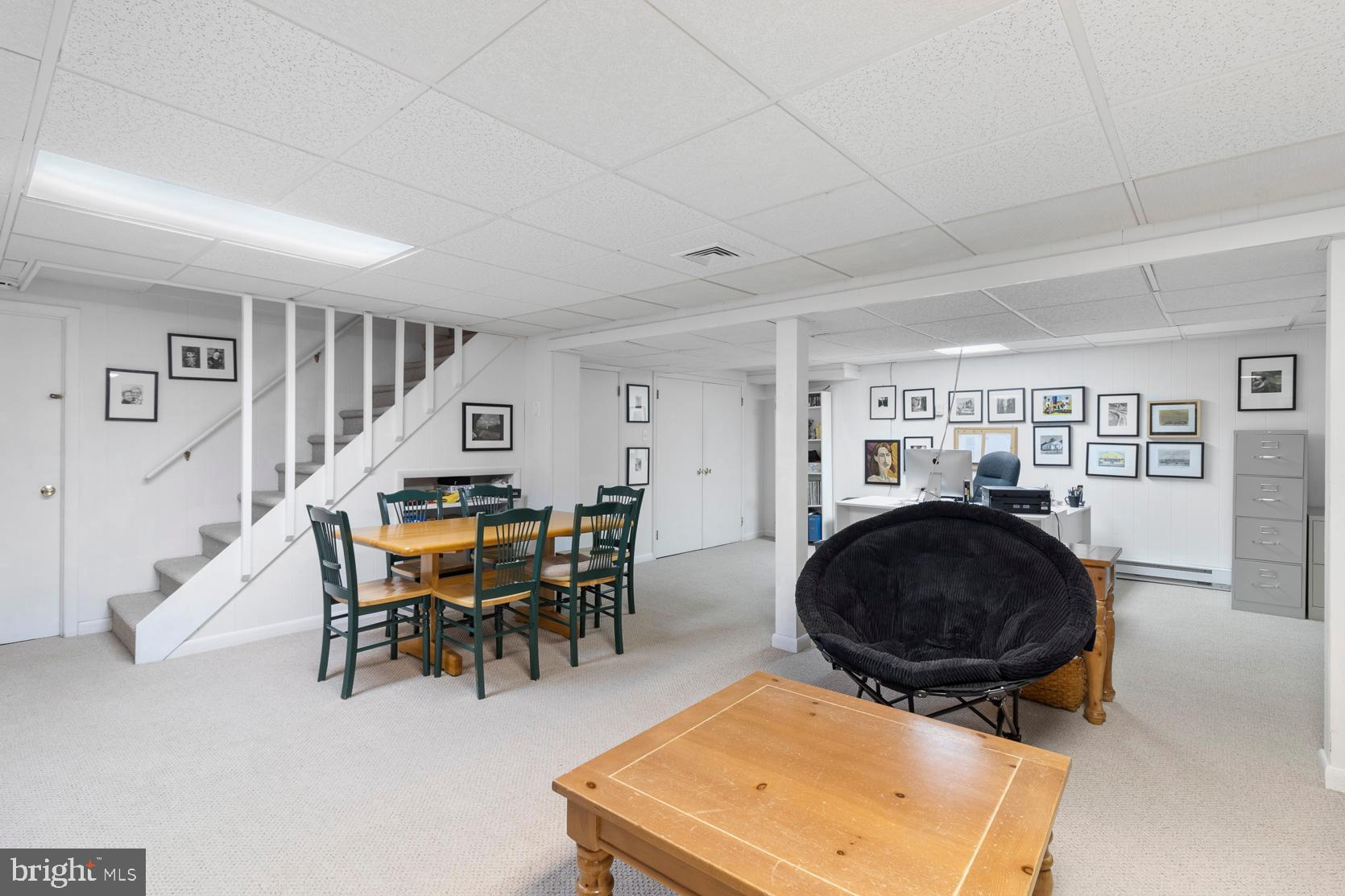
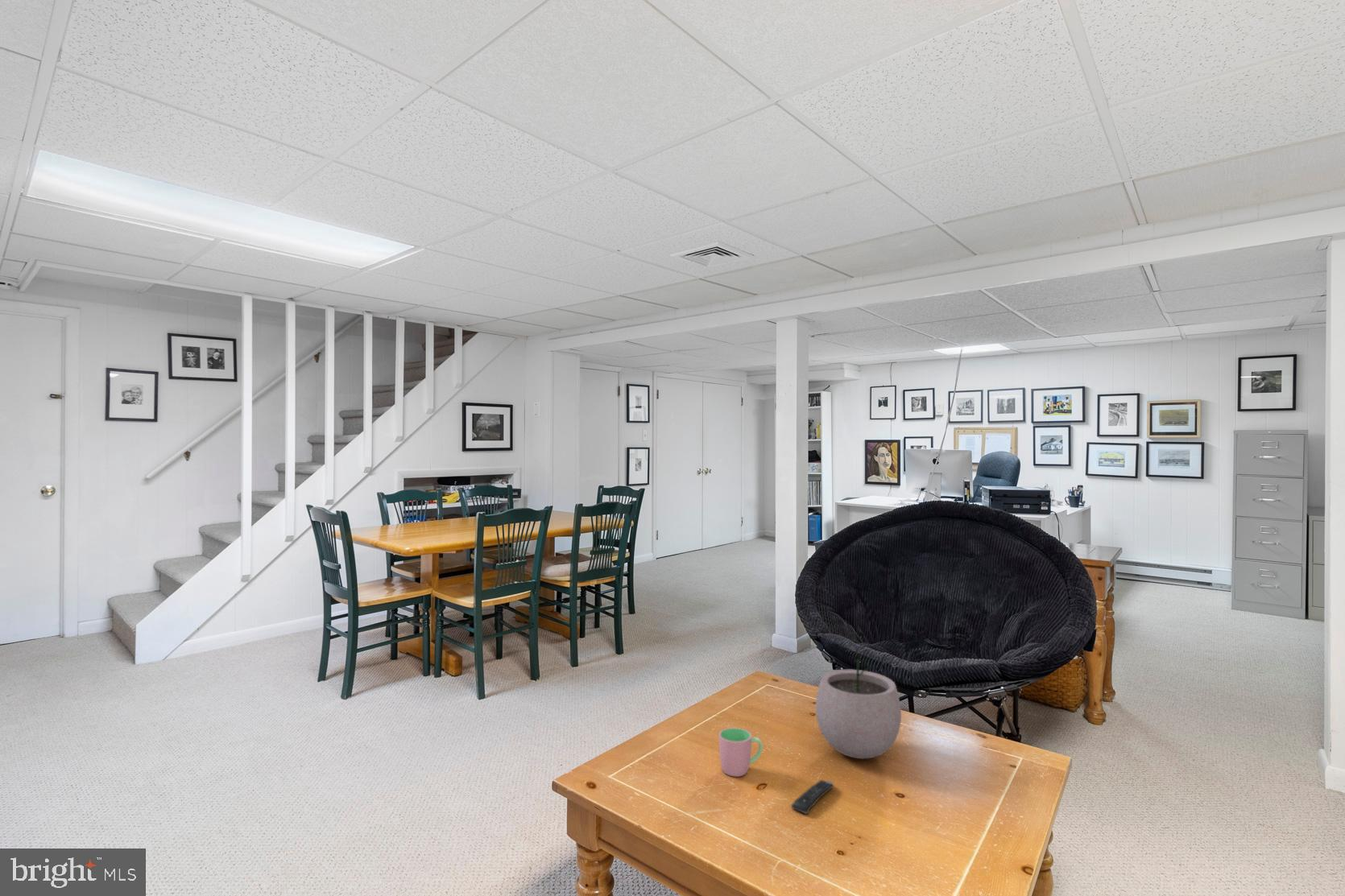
+ plant pot [815,649,902,760]
+ cup [718,727,764,778]
+ remote control [791,779,834,815]
